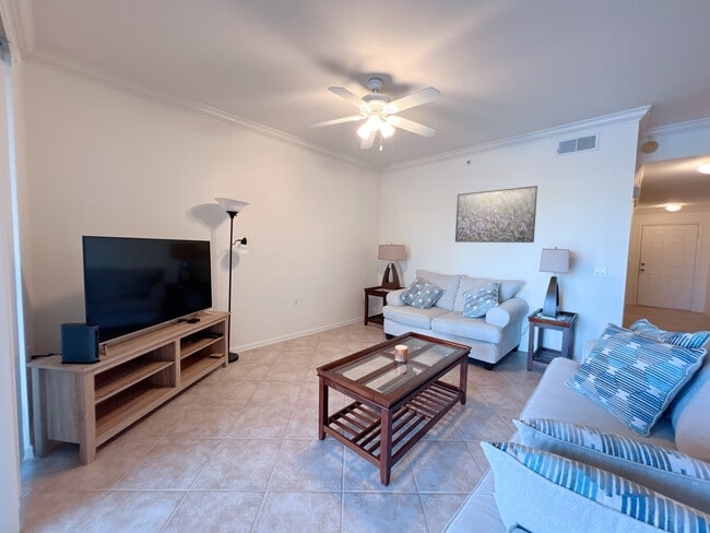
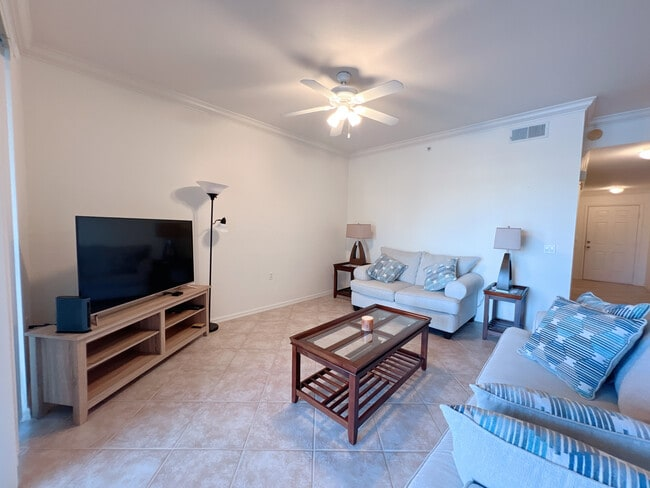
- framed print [454,185,539,244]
